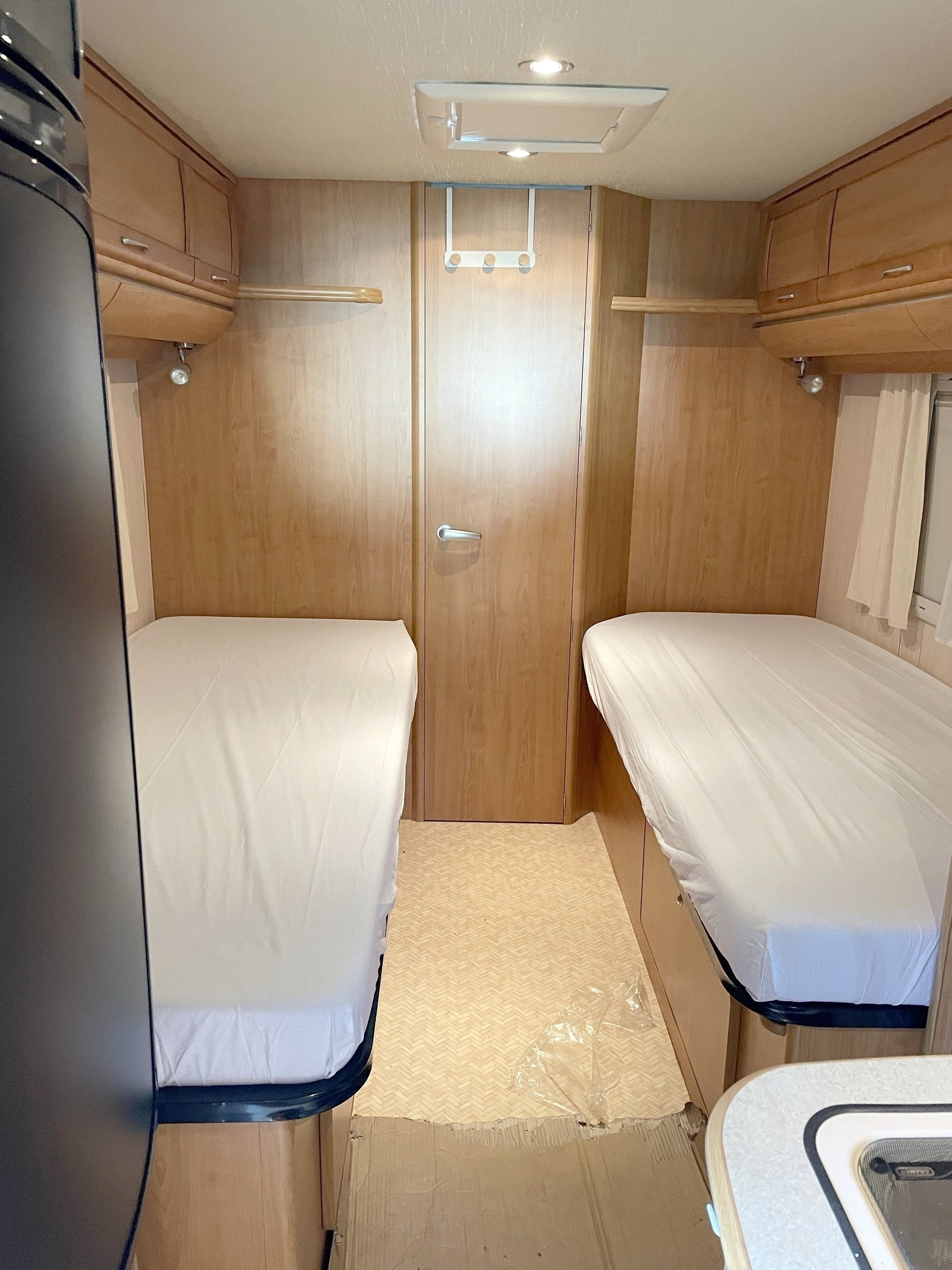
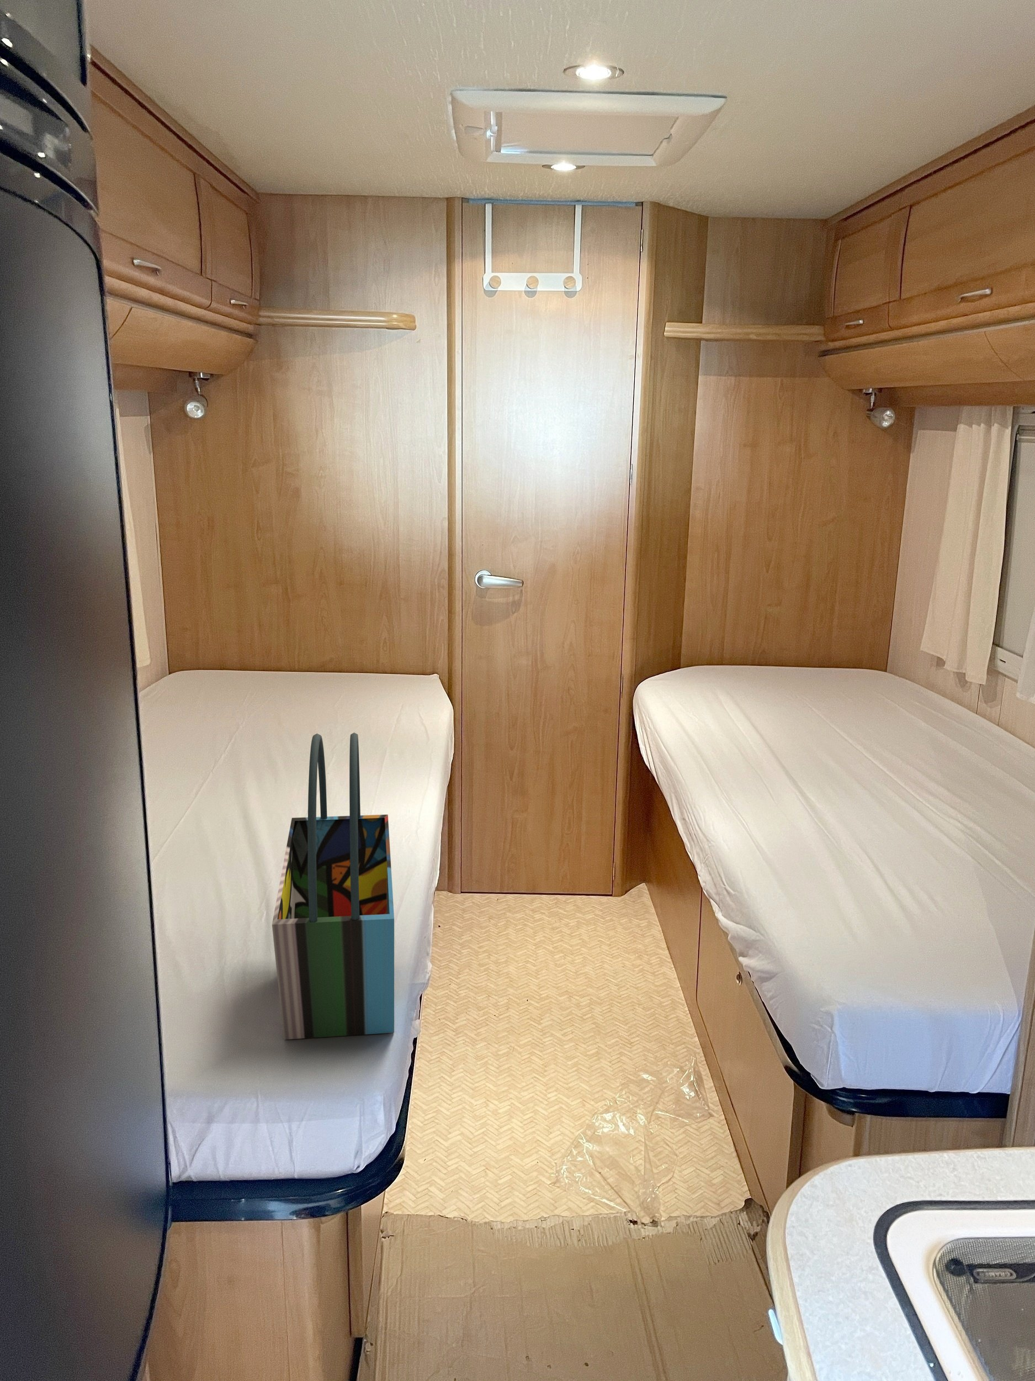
+ tote bag [272,732,395,1041]
